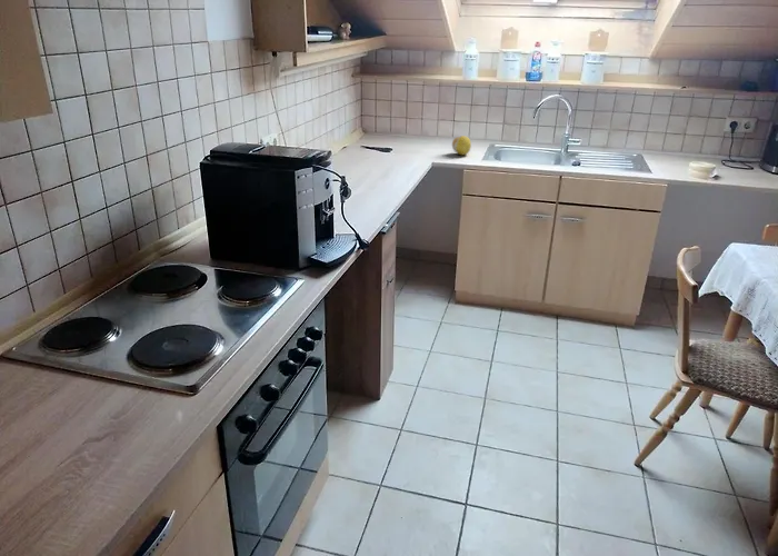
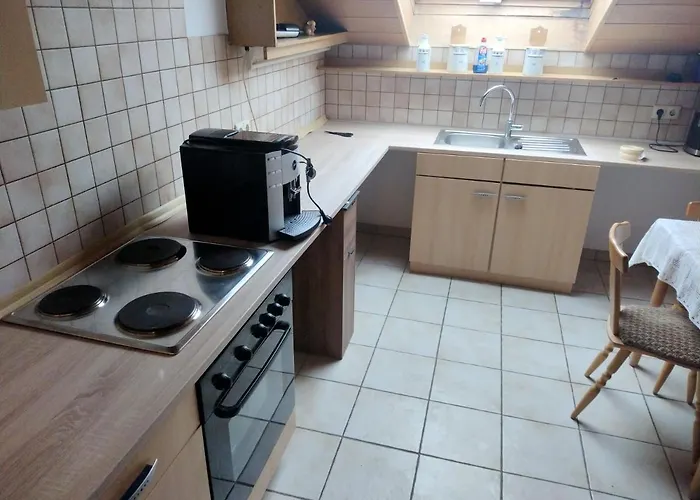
- fruit [451,135,472,156]
